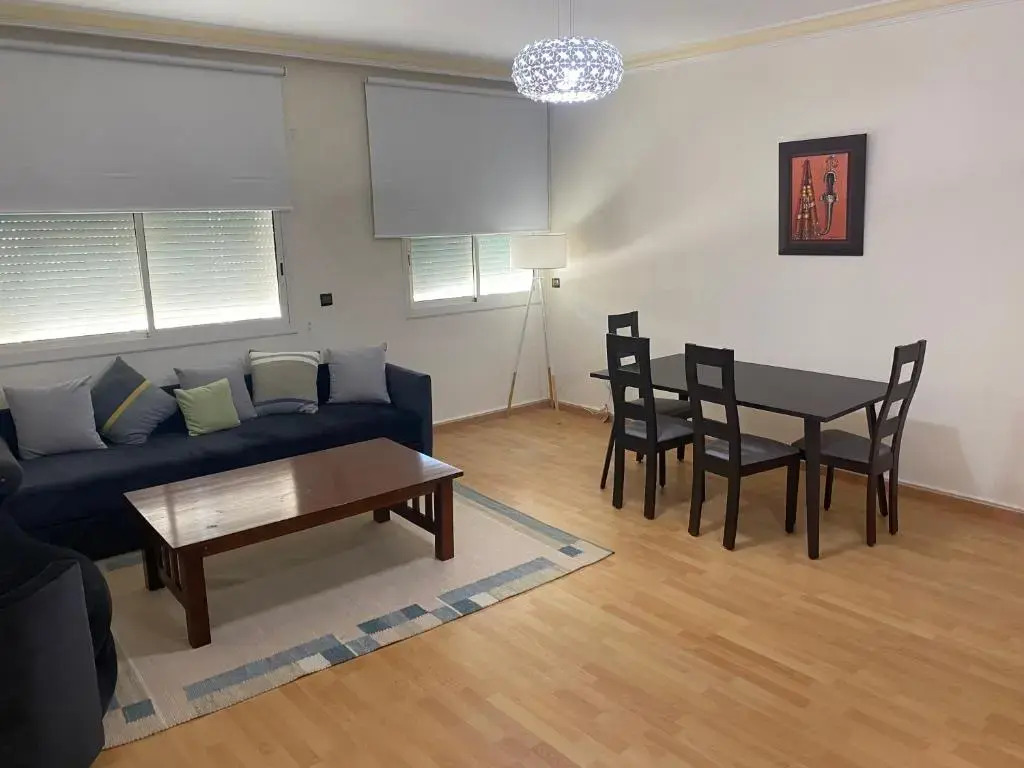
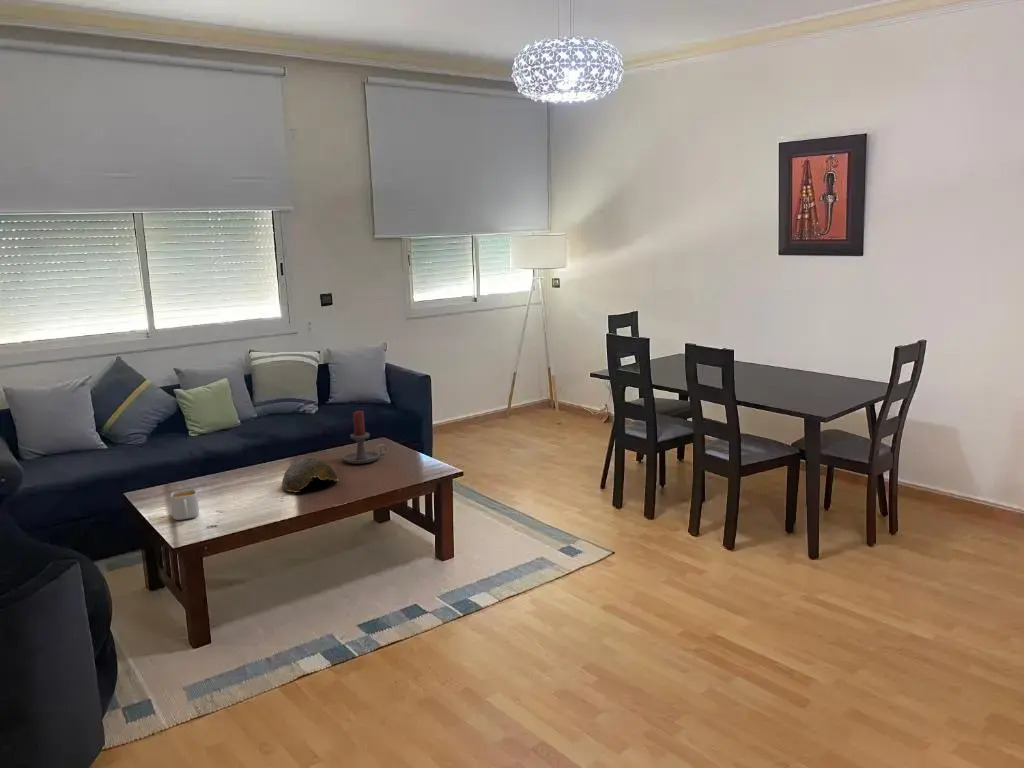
+ candle holder [342,410,388,465]
+ decorative bowl [281,456,339,493]
+ mug [170,488,200,521]
